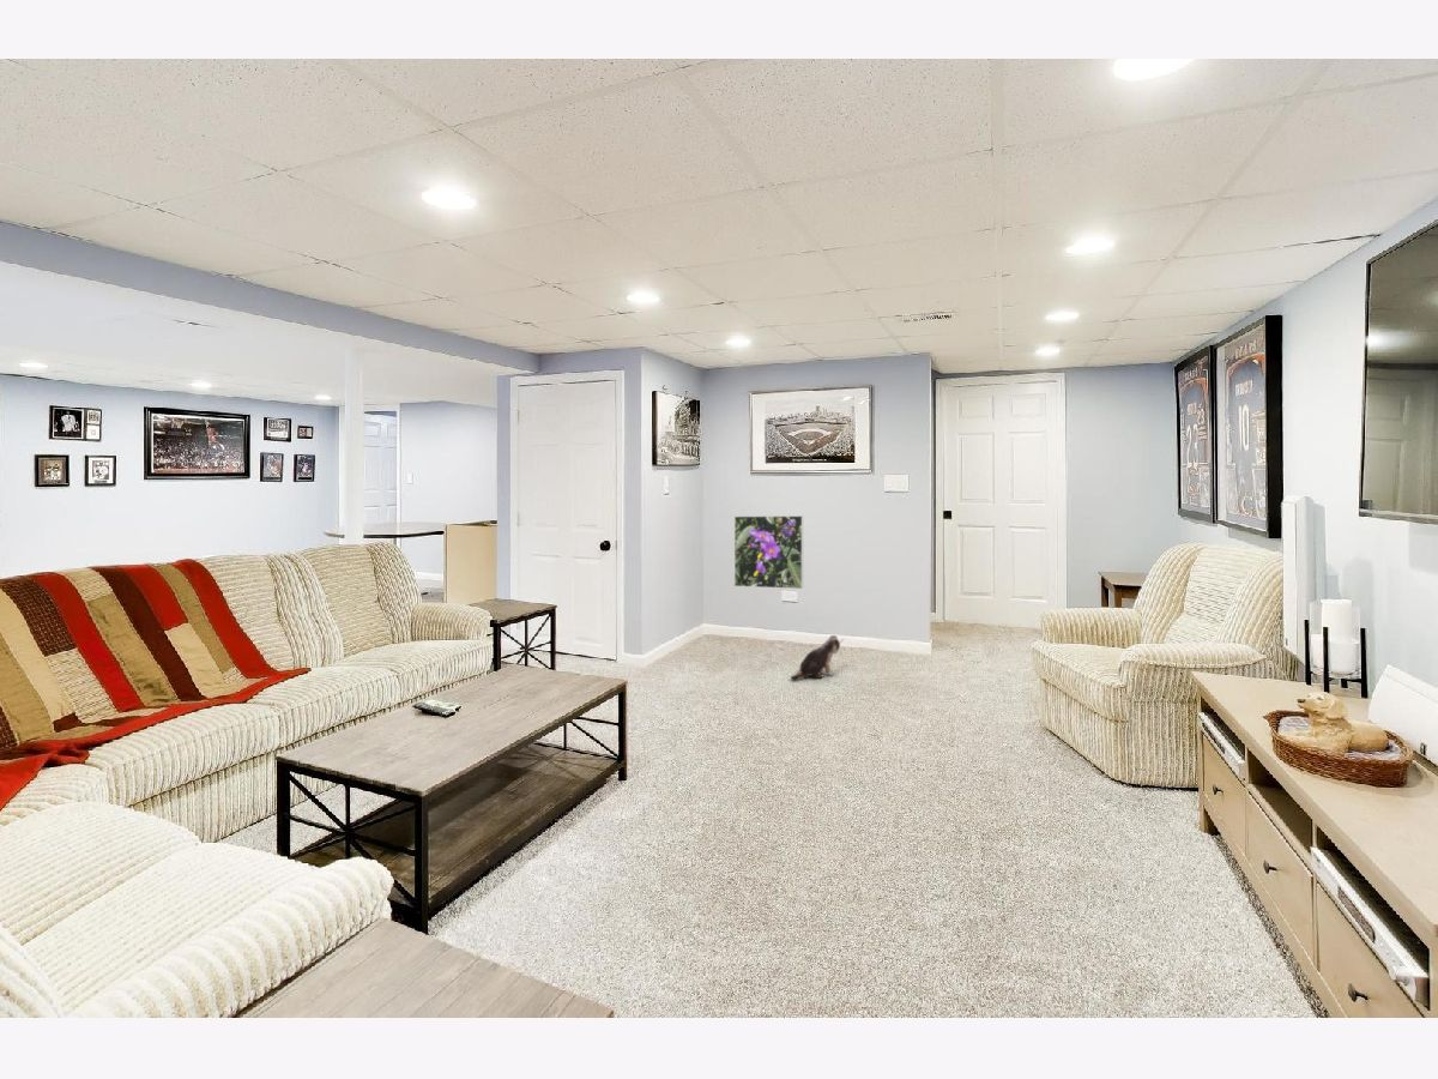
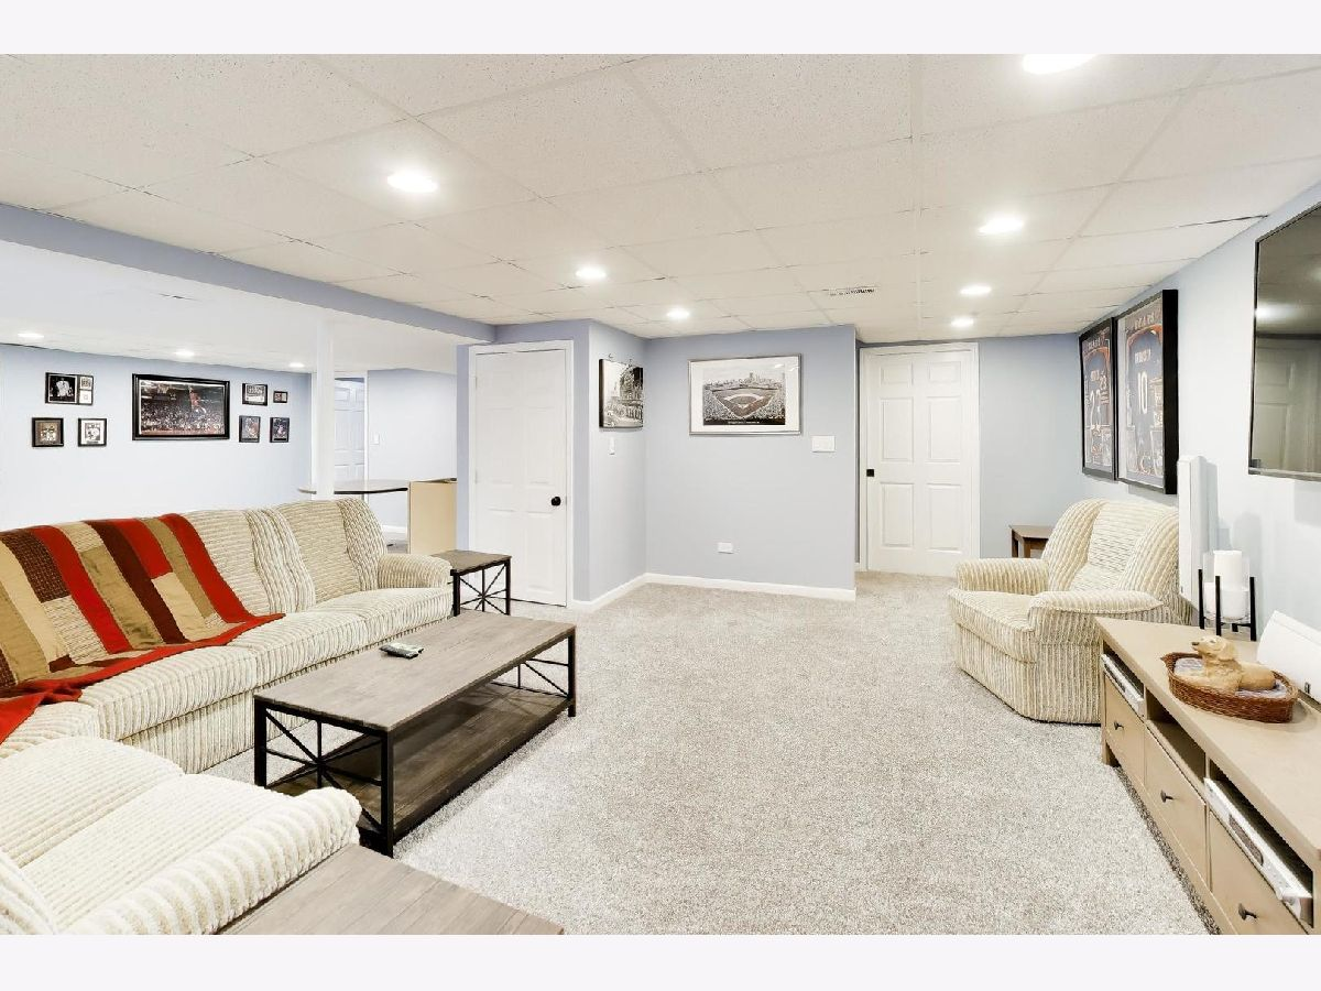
- plush toy [790,634,845,681]
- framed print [733,514,804,590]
